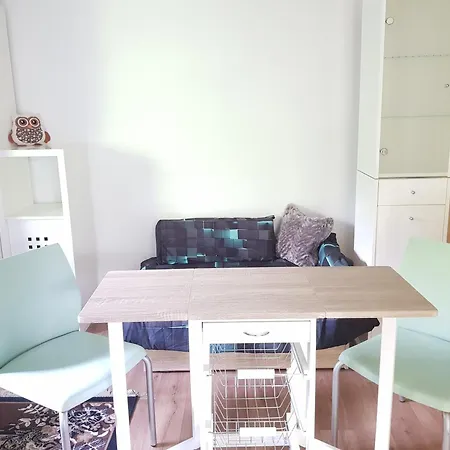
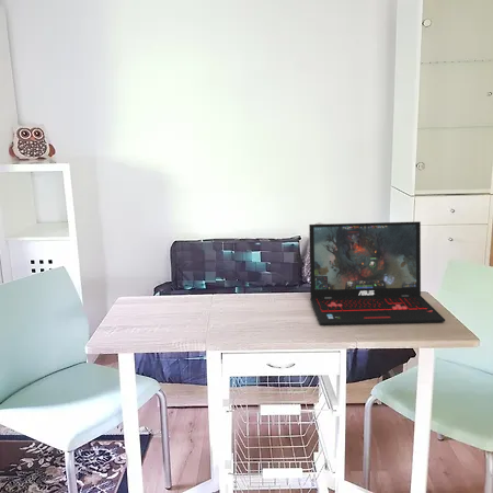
+ laptop [308,220,446,326]
